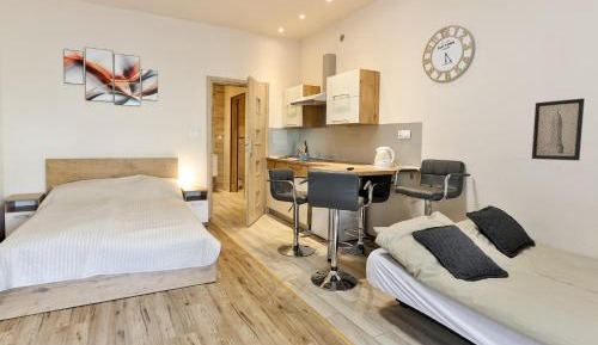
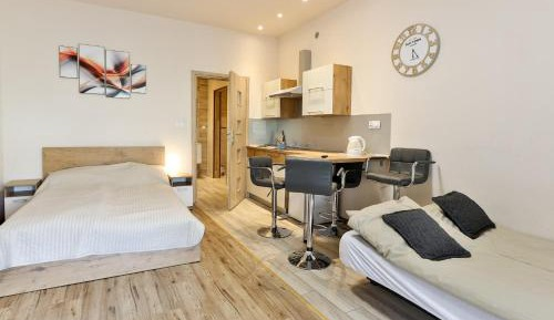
- wall art [531,97,586,161]
